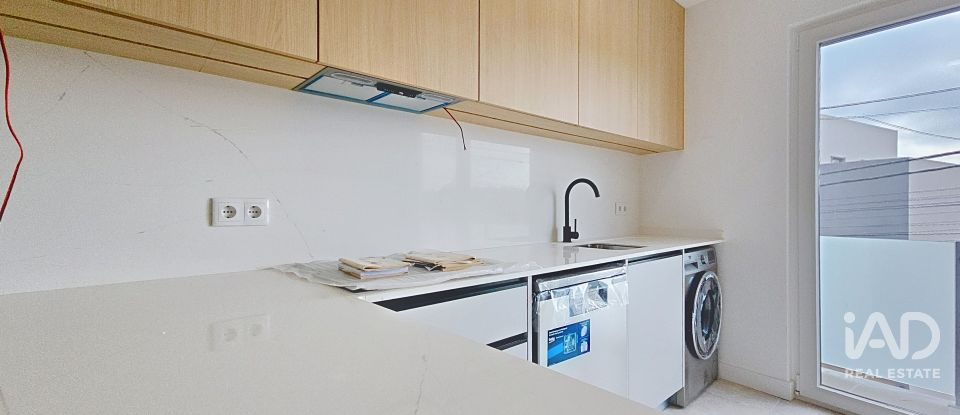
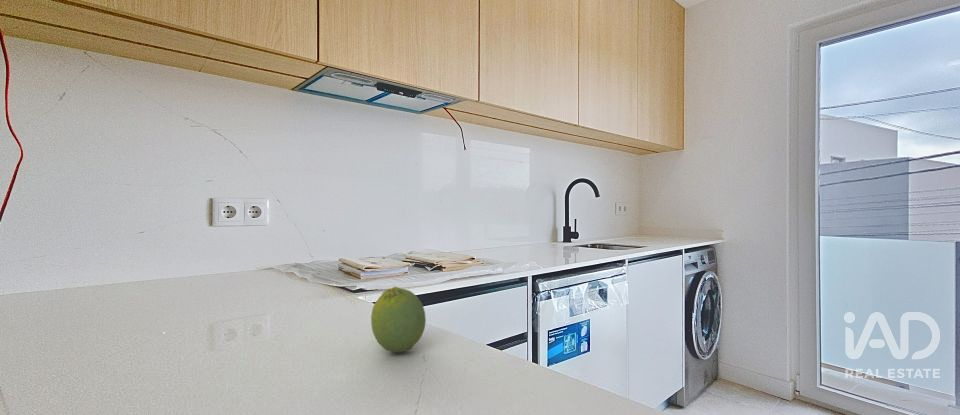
+ fruit [370,286,427,354]
